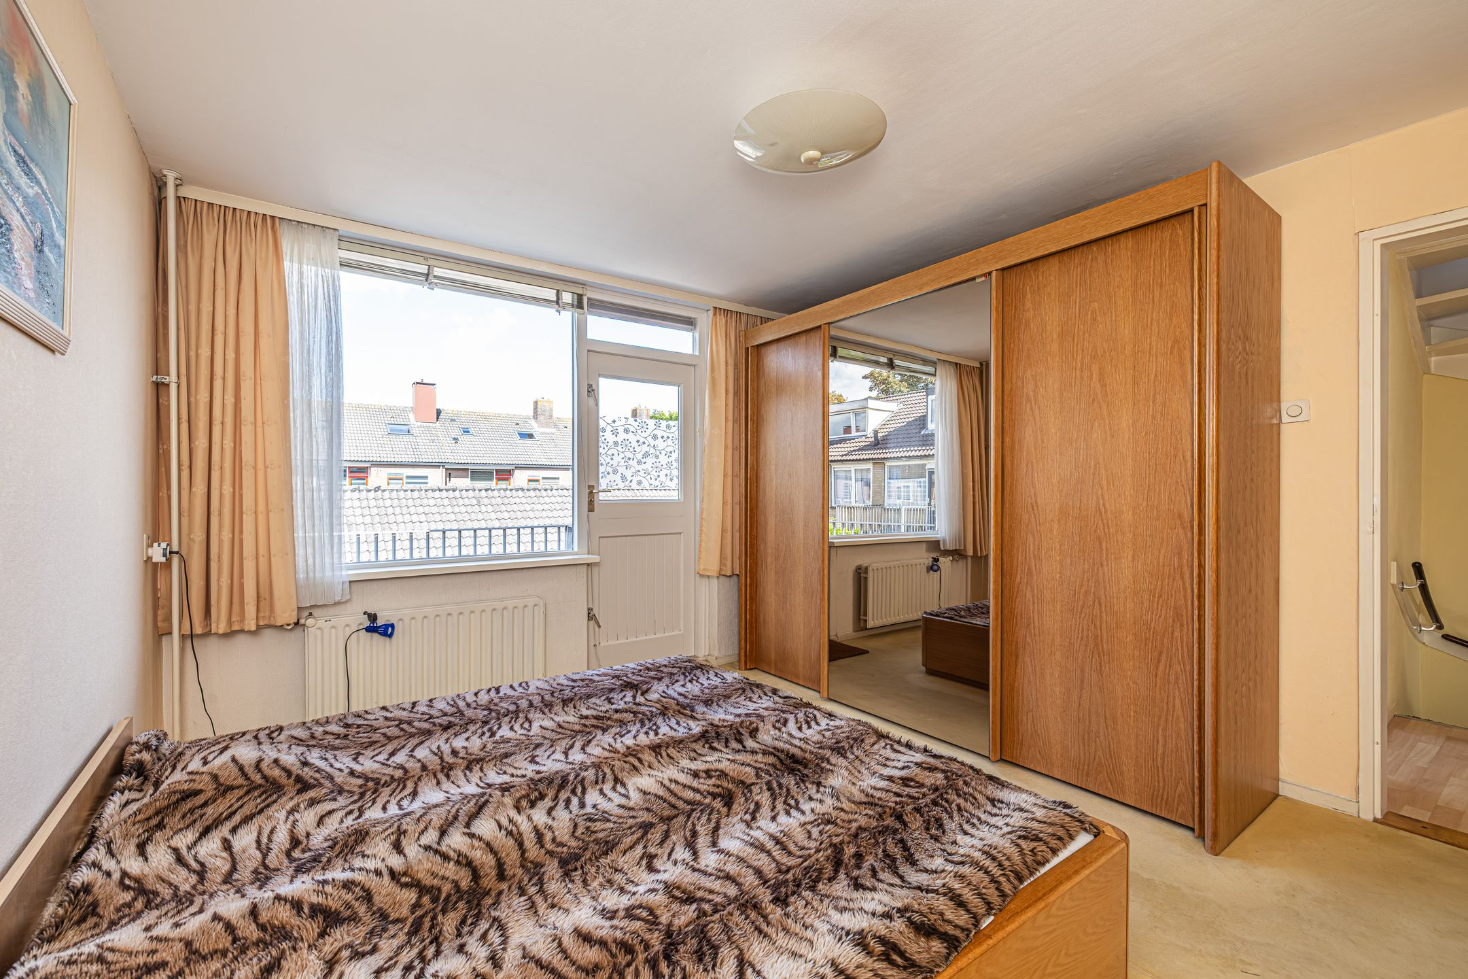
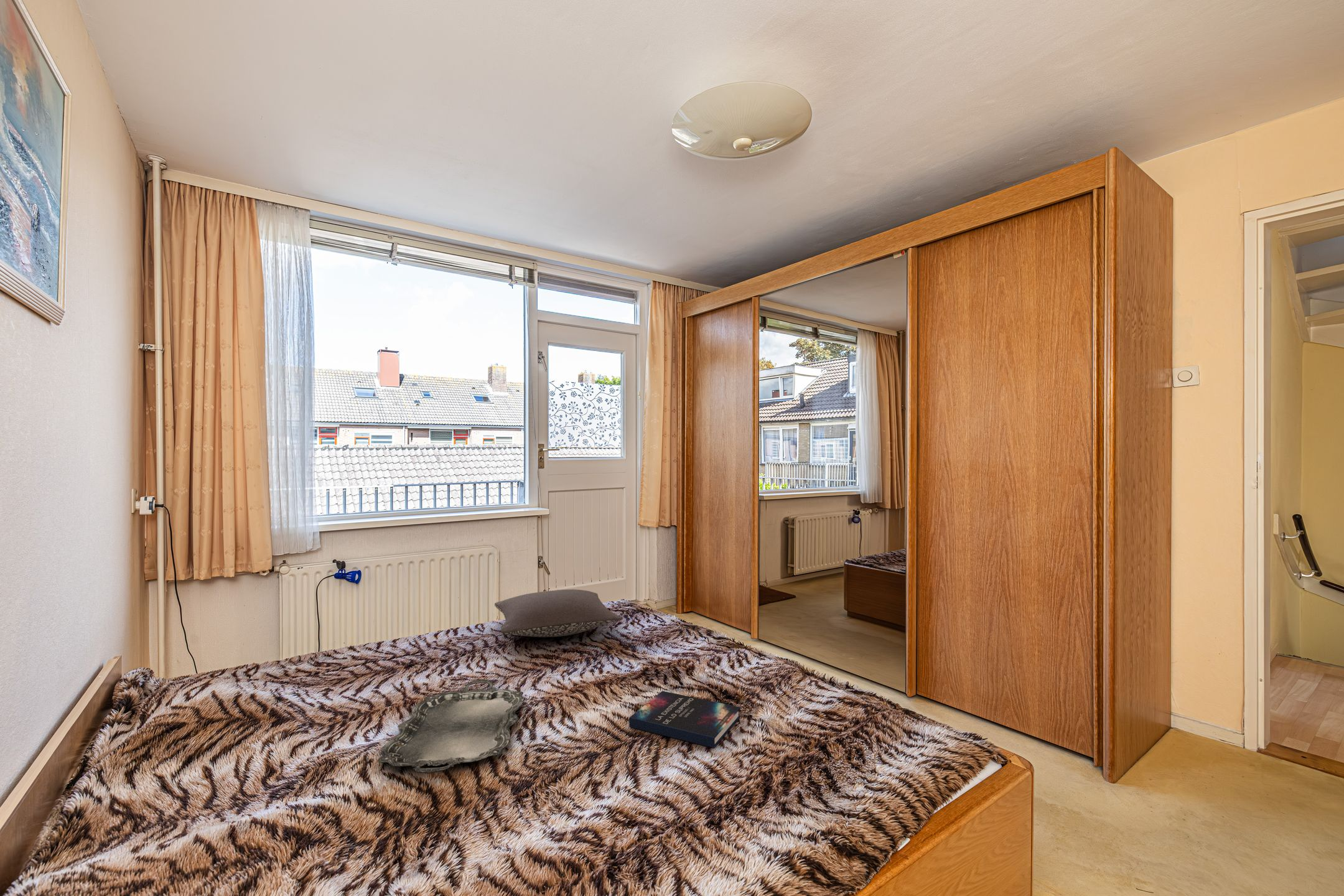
+ serving tray [376,679,525,774]
+ pillow [494,589,623,638]
+ hardback book [628,691,741,749]
